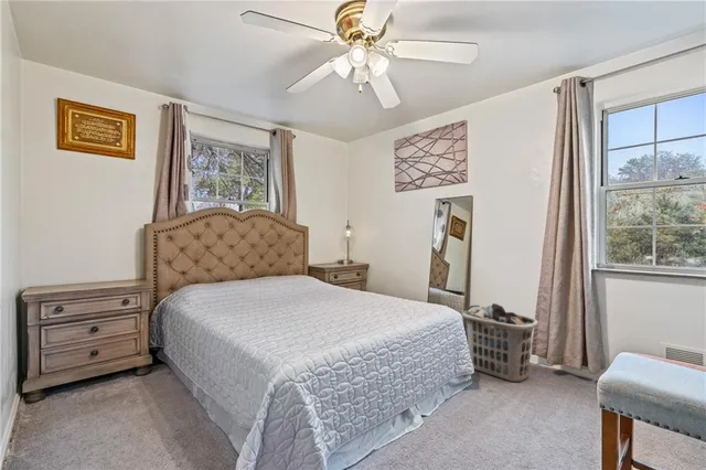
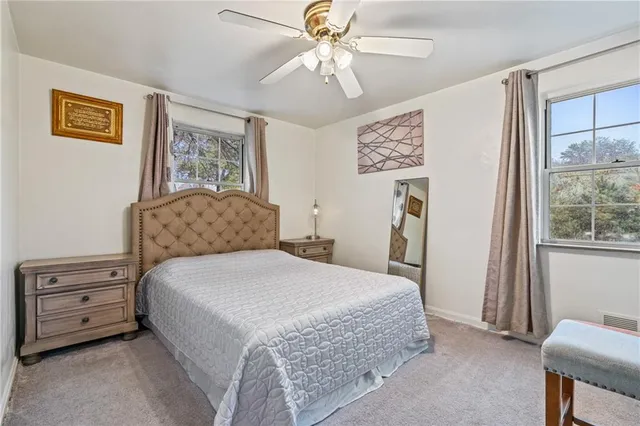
- clothes hamper [461,302,539,383]
